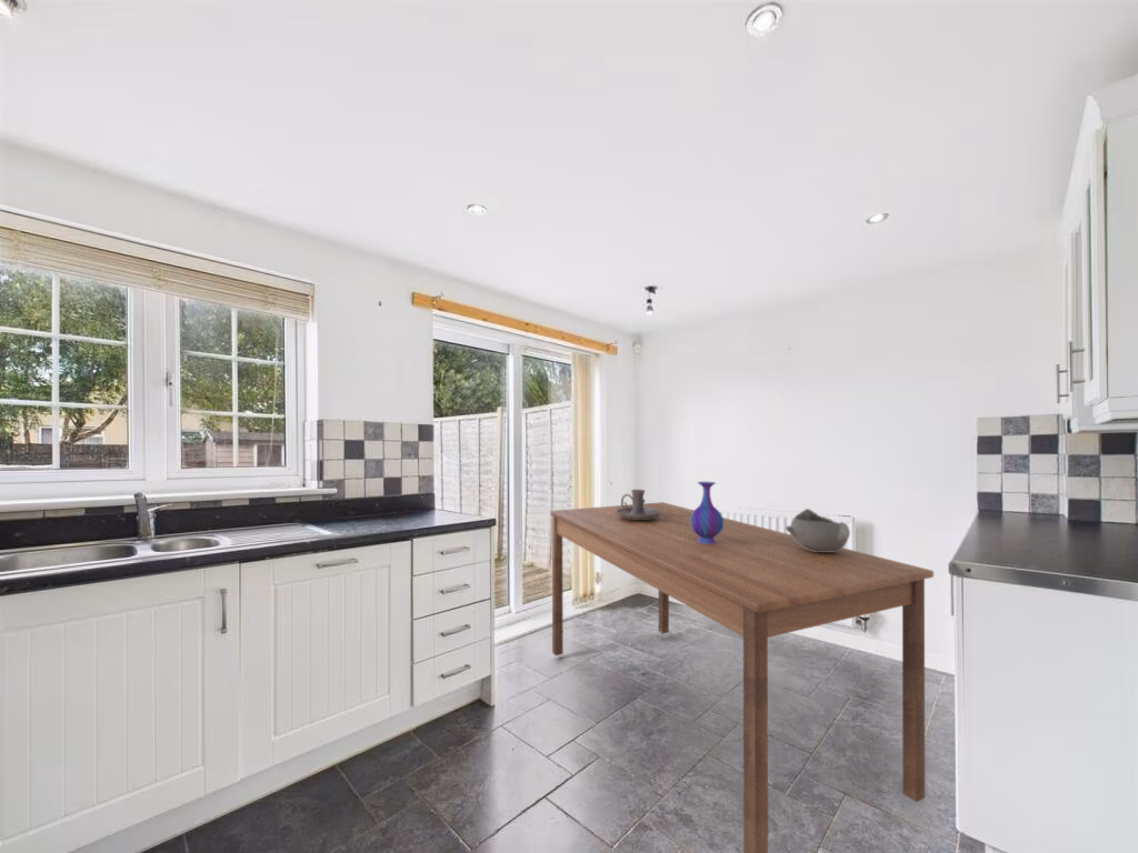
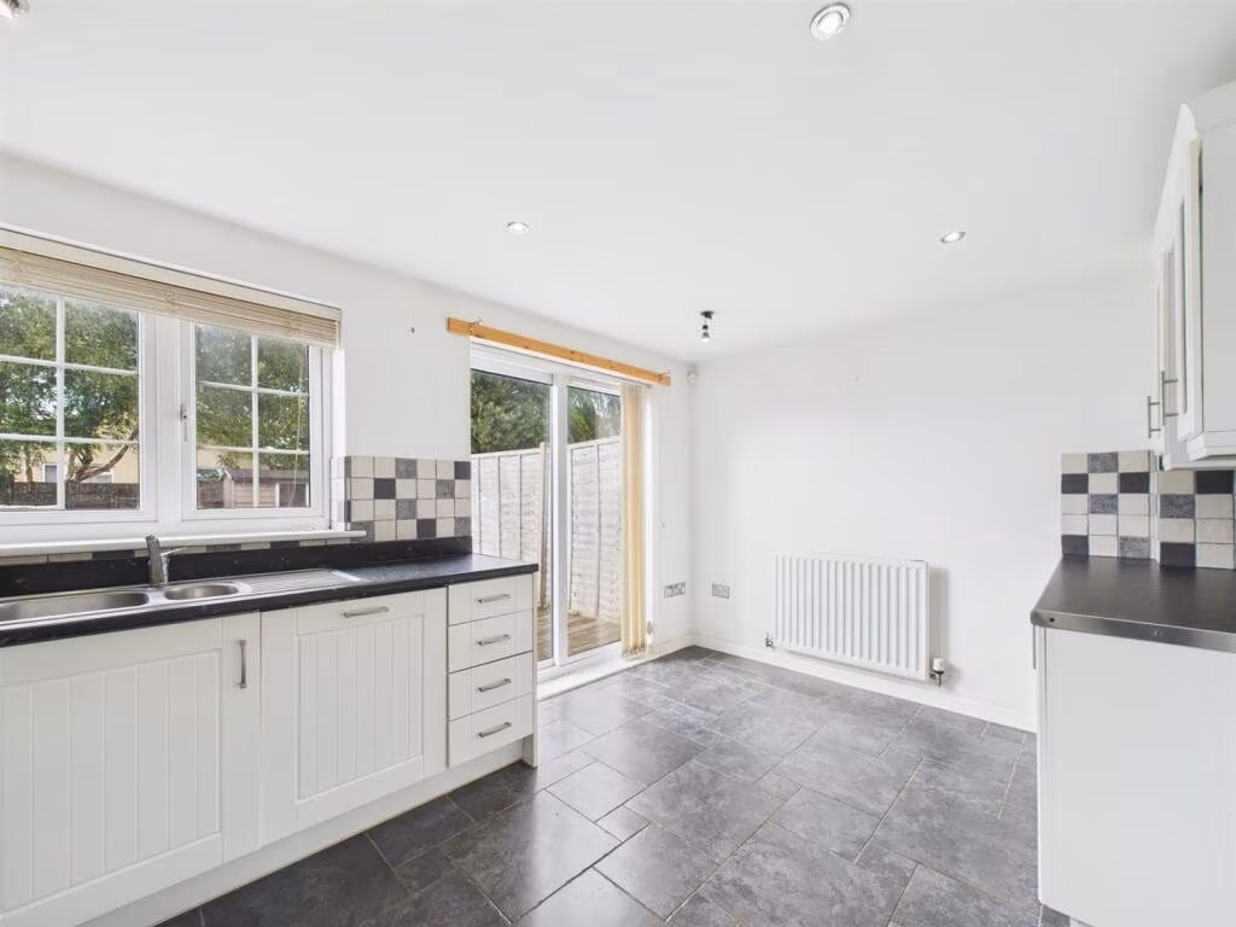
- candle holder [617,489,660,520]
- bowl [785,508,851,552]
- dining table [549,501,935,853]
- vase [690,481,723,544]
